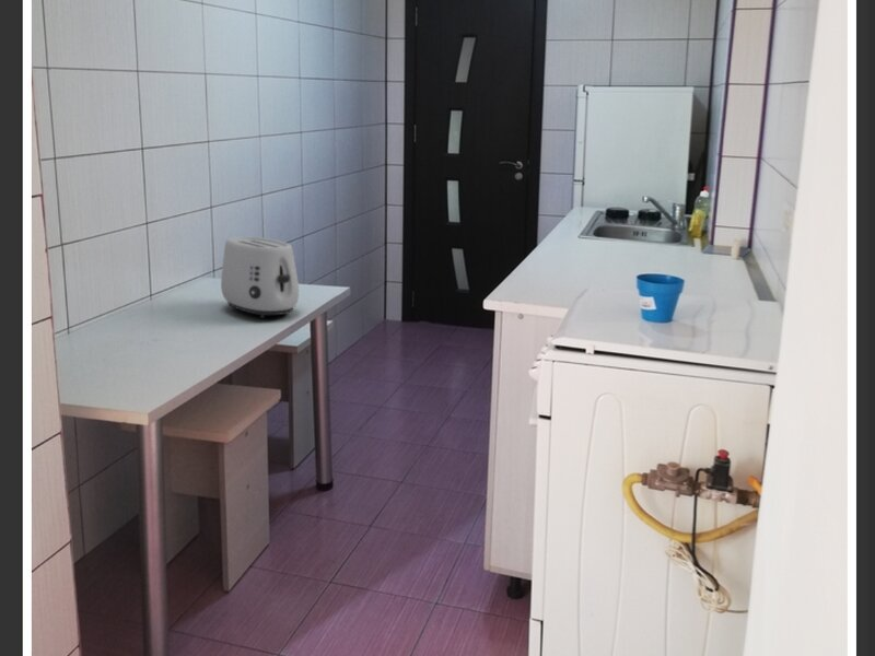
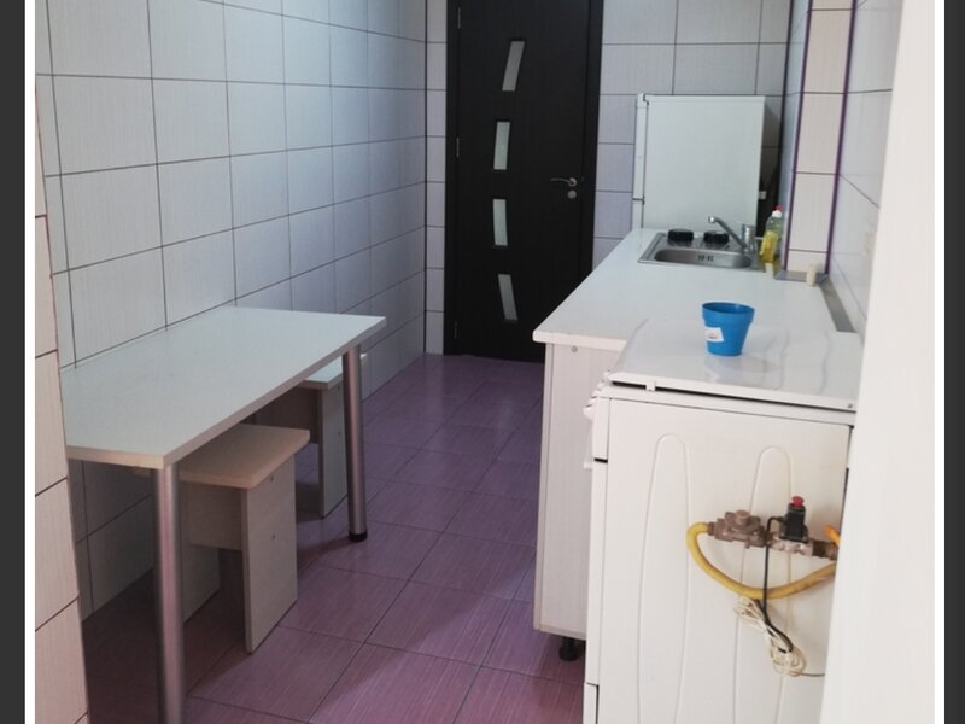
- toaster [220,236,300,319]
